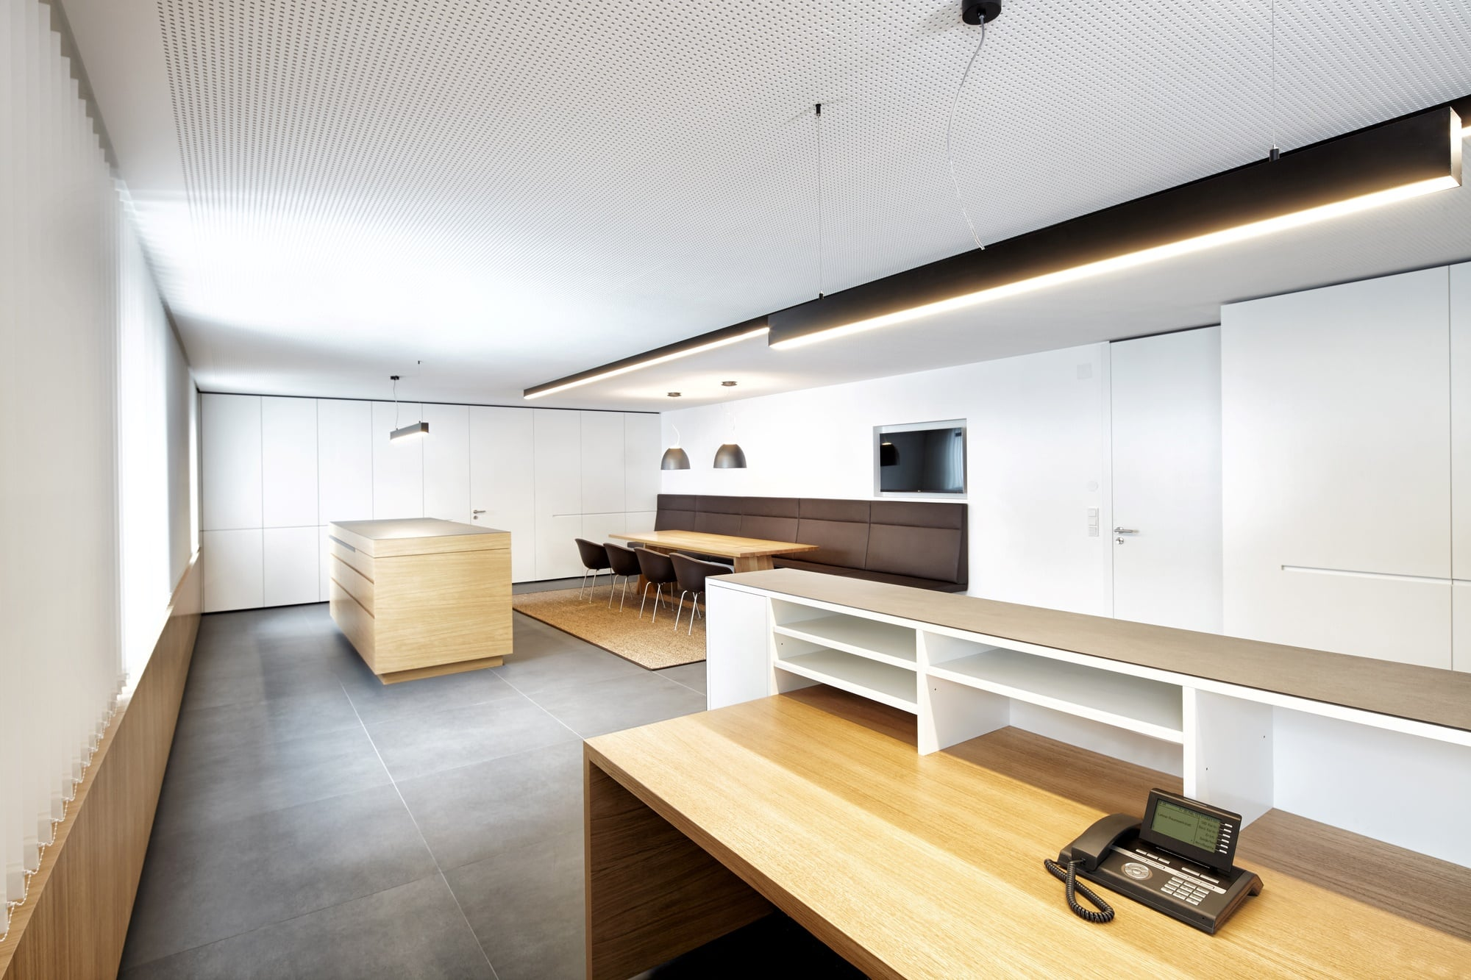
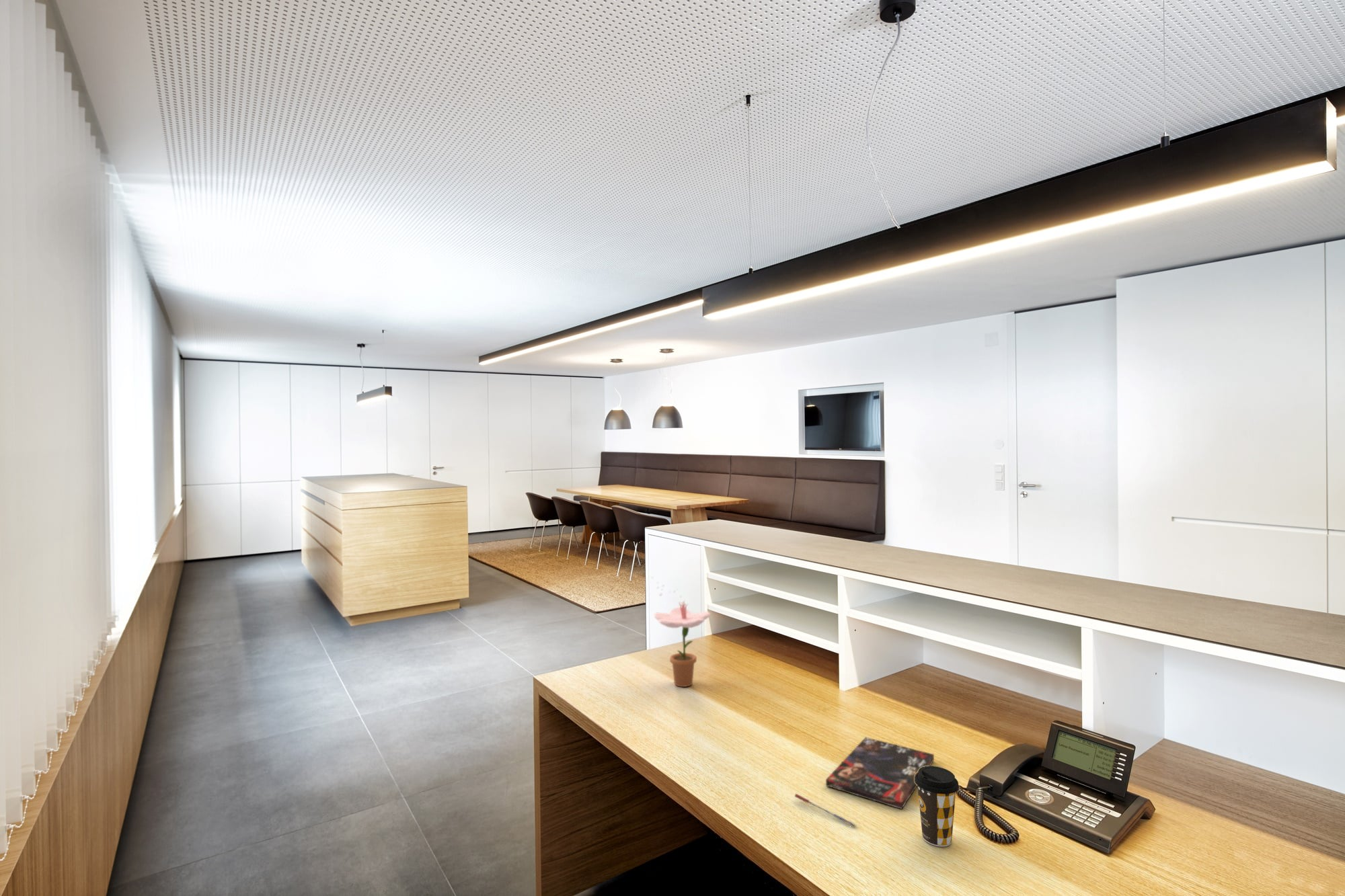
+ pen [794,793,857,827]
+ coffee cup [915,766,960,847]
+ flower [650,576,712,688]
+ book [825,737,935,810]
